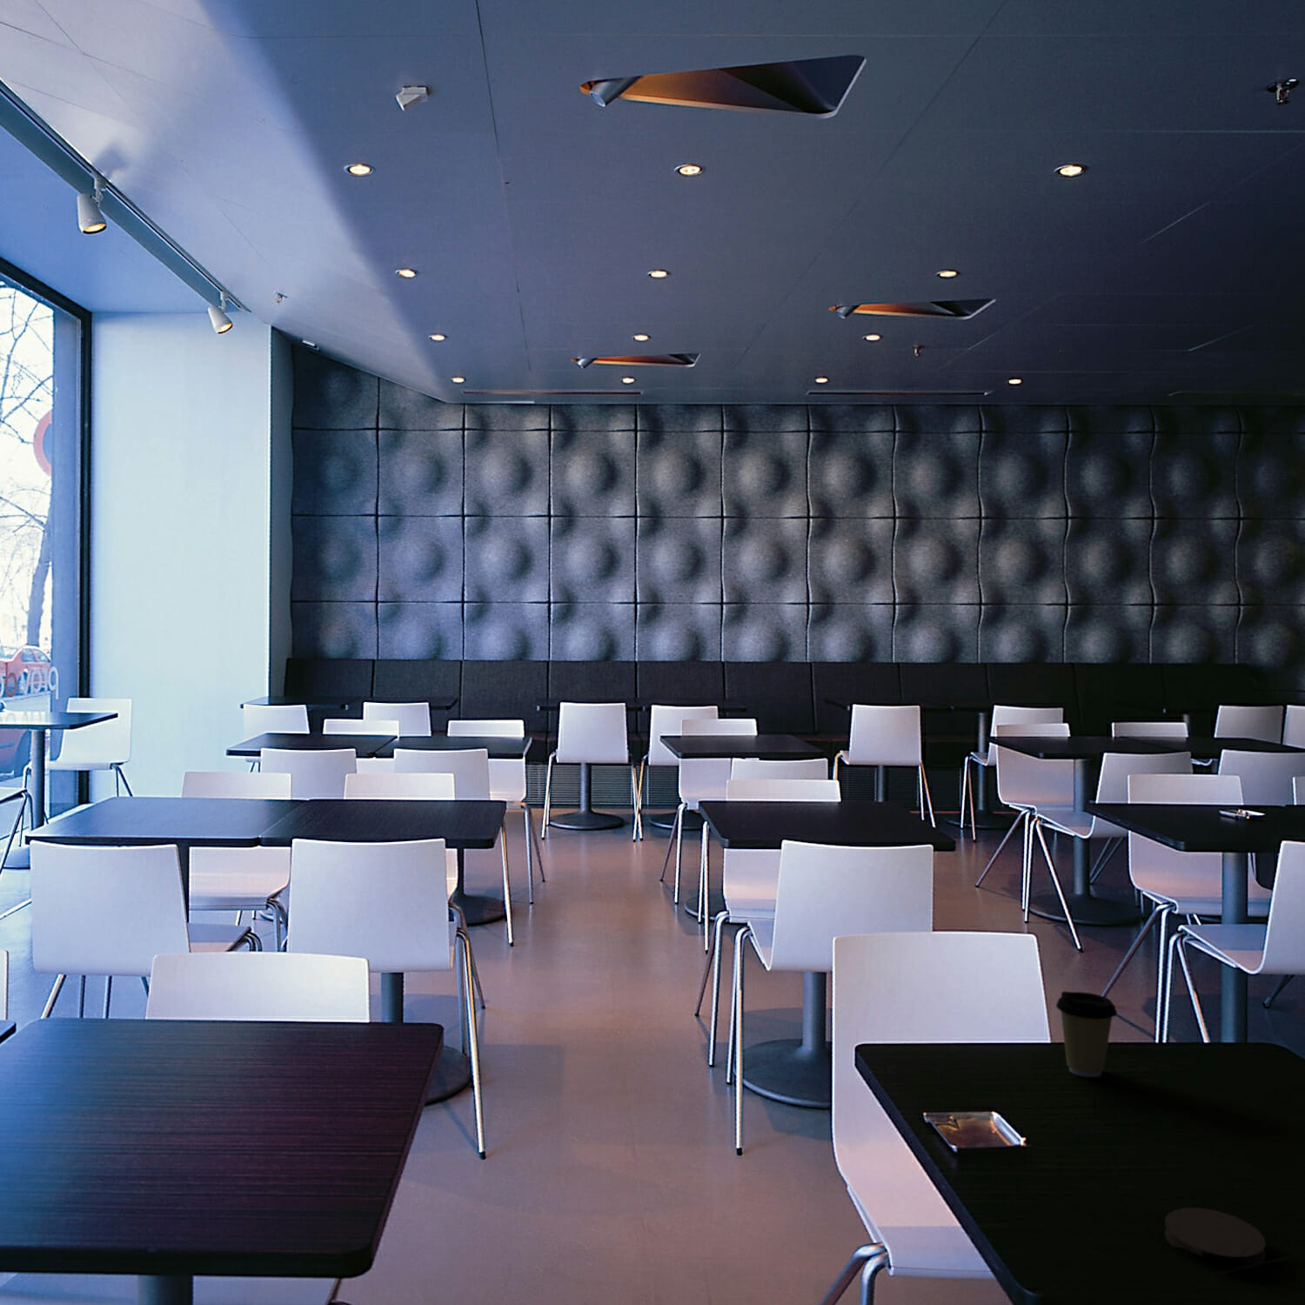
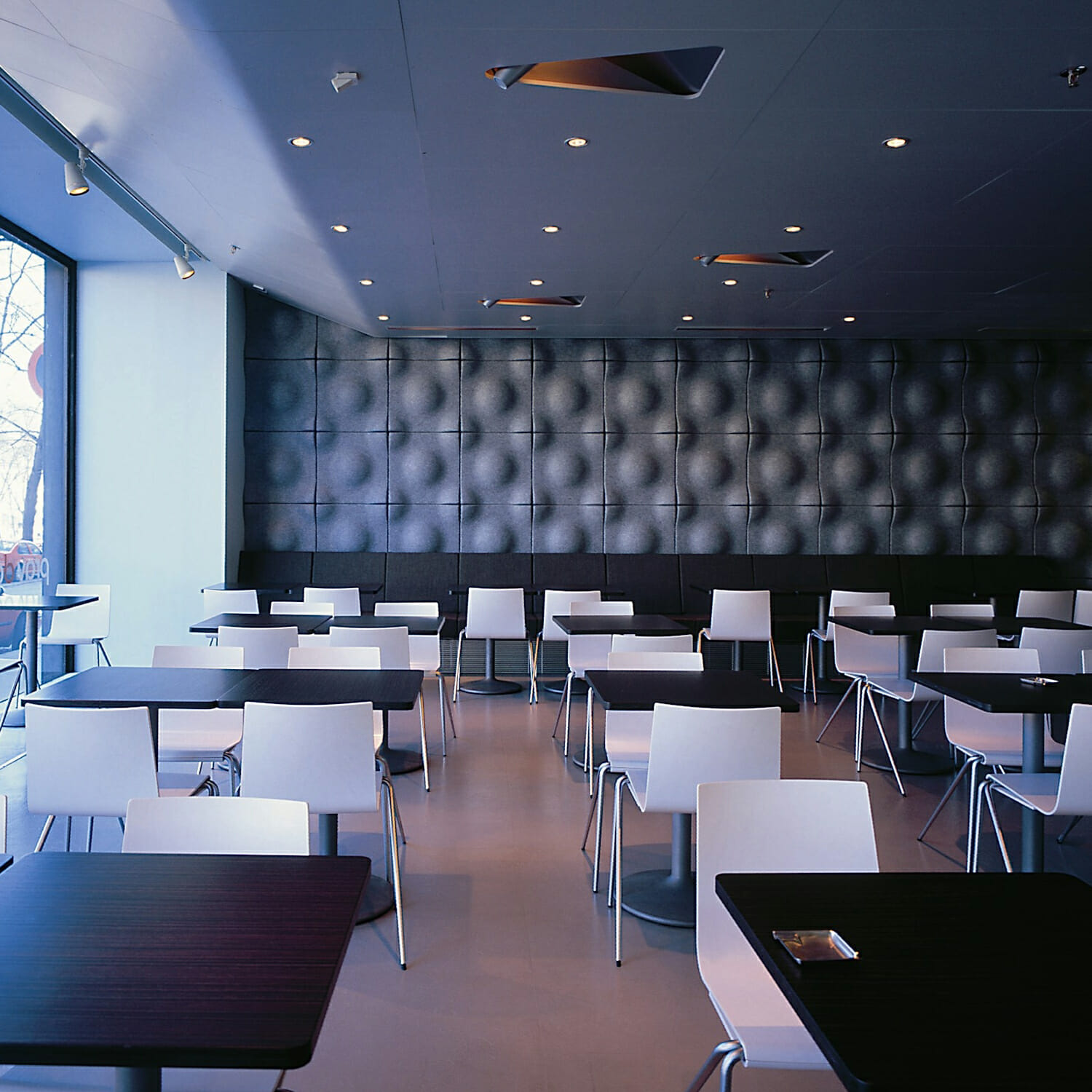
- coffee cup [1055,990,1117,1078]
- coaster [1164,1207,1267,1270]
